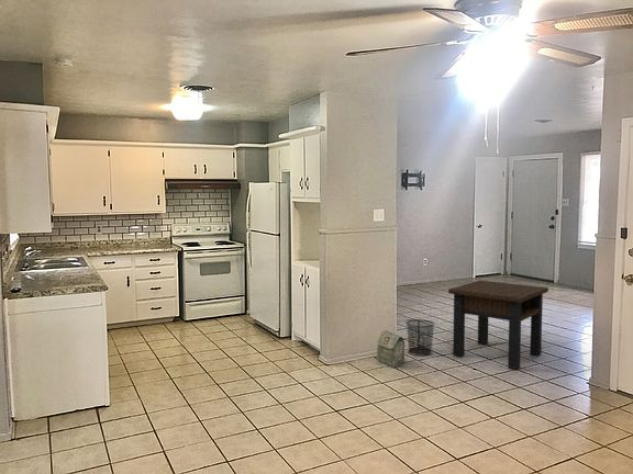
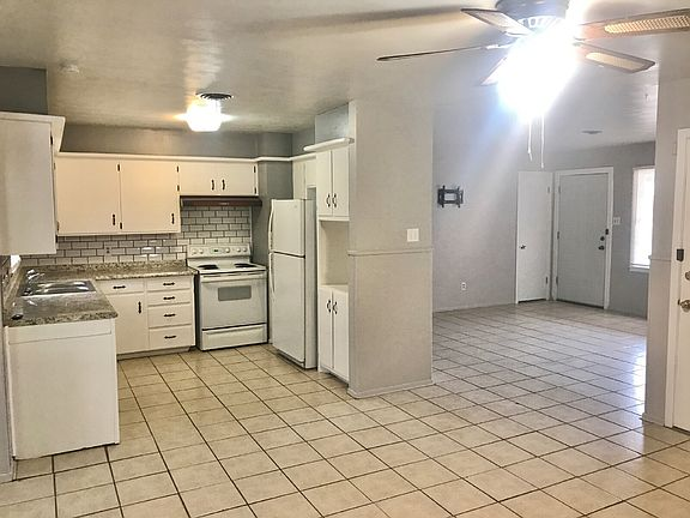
- bag [376,329,406,369]
- waste bin [404,318,436,357]
- side table [447,280,549,371]
